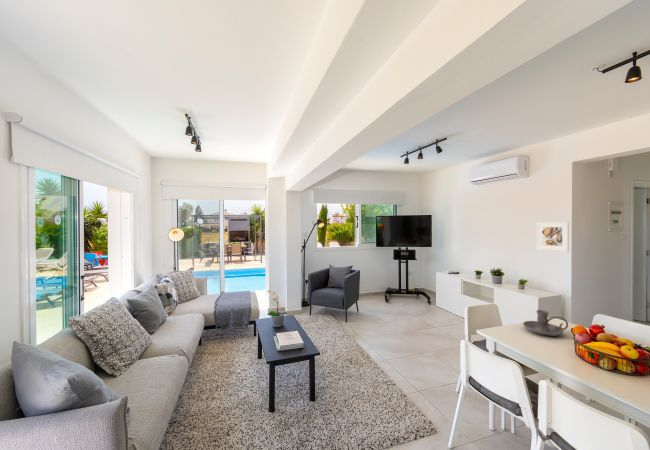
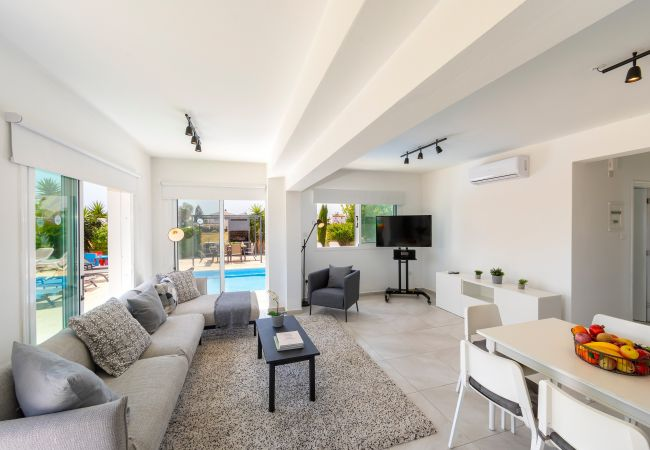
- candle holder [522,309,569,337]
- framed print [536,221,570,253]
